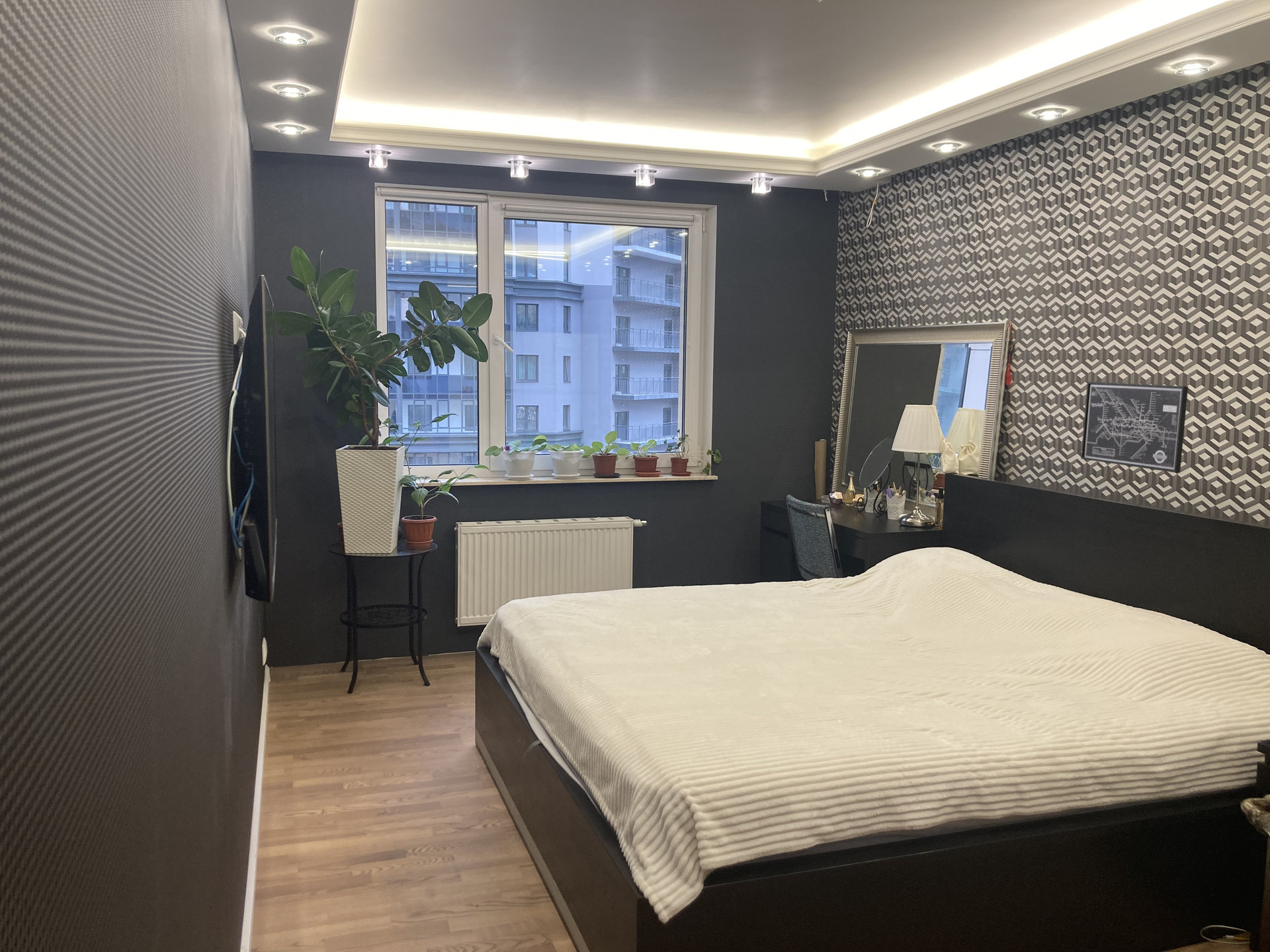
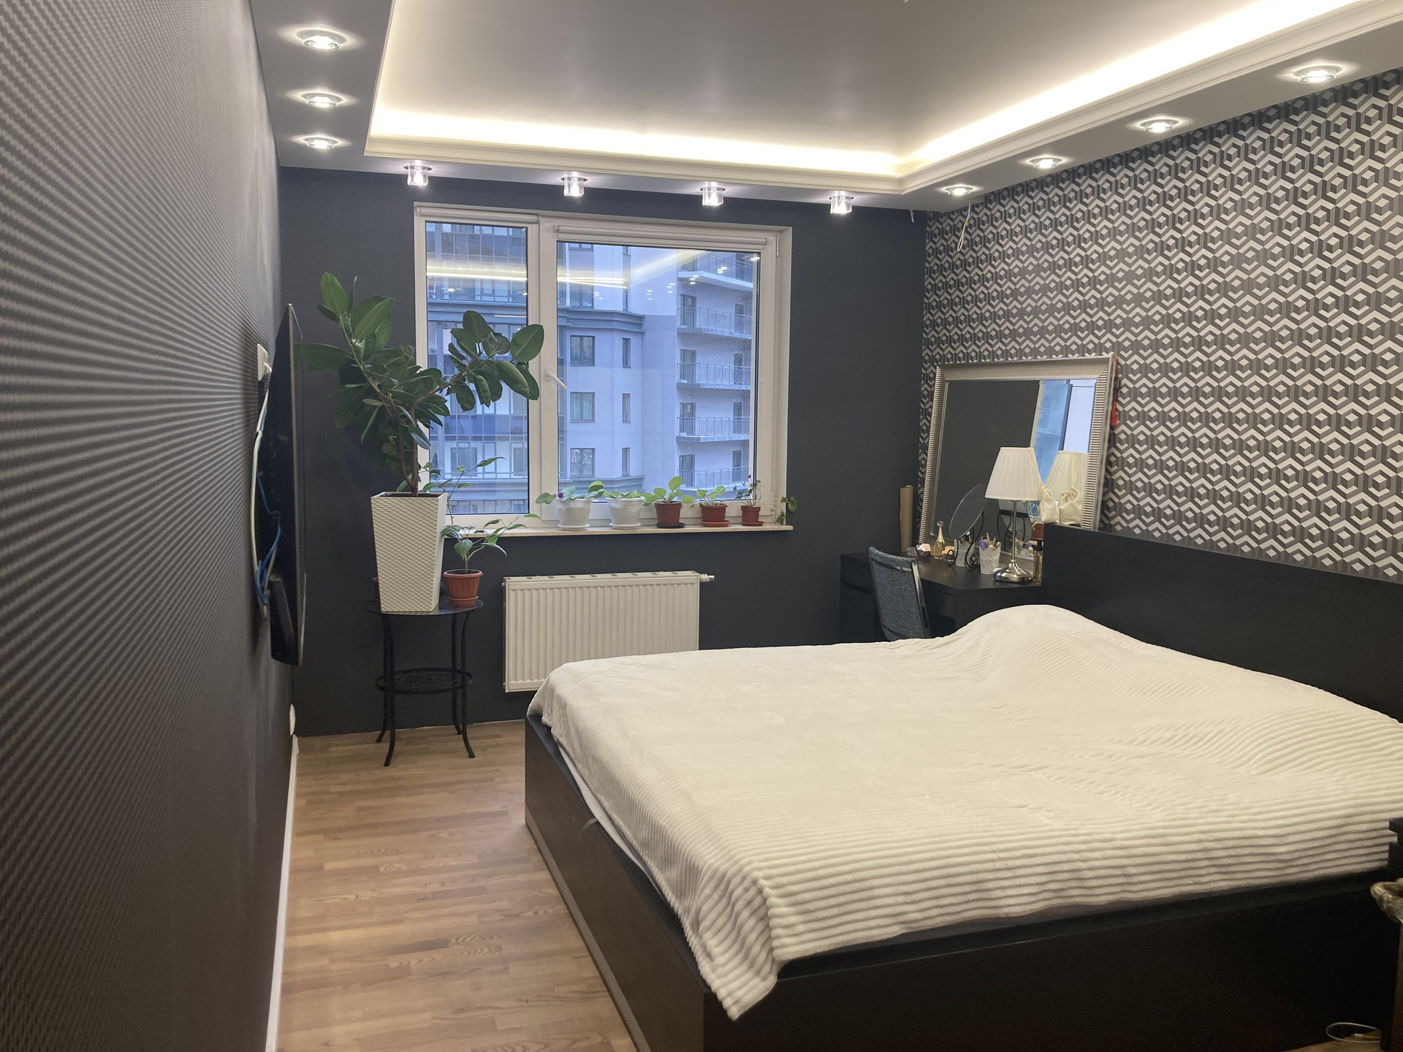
- wall art [1080,381,1189,473]
